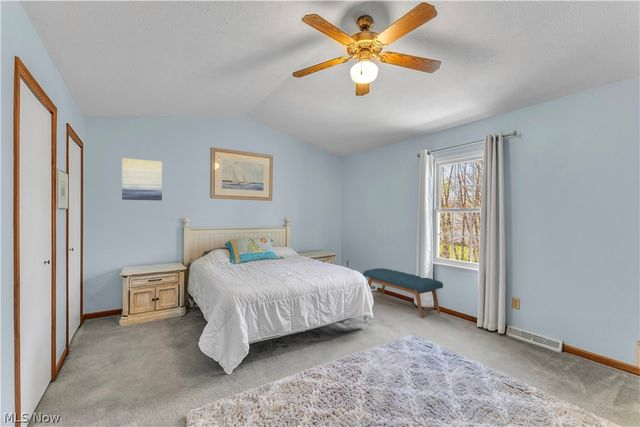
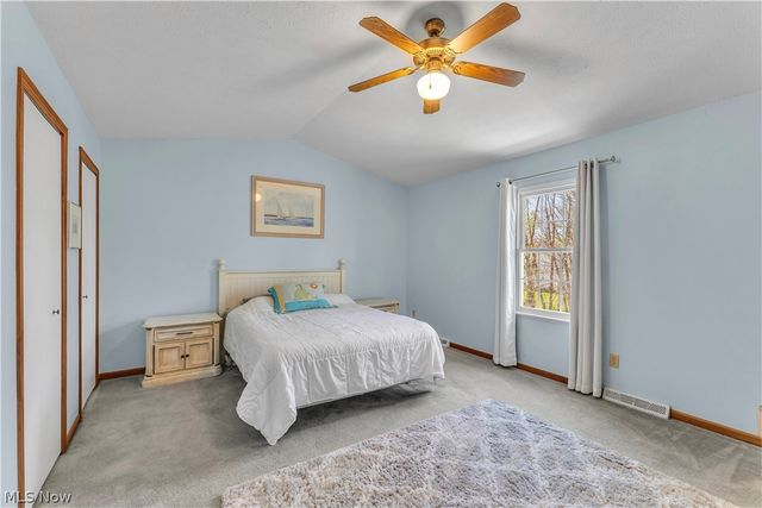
- wall art [121,157,163,202]
- bench [362,267,444,319]
